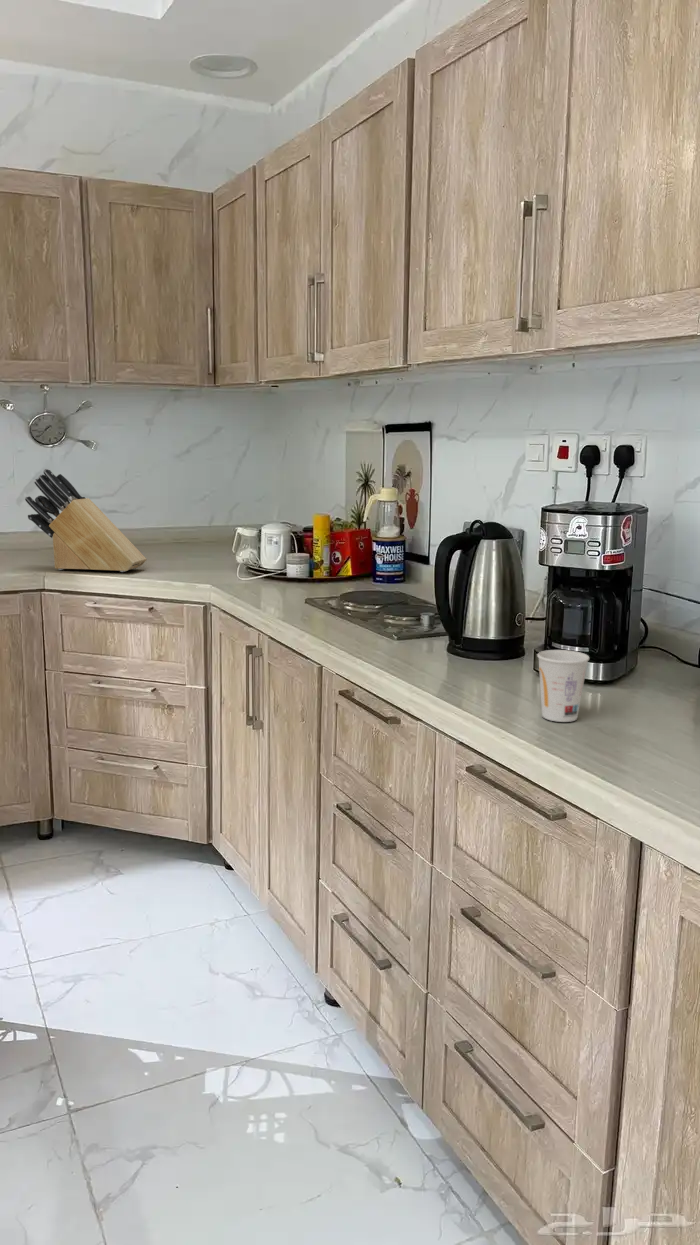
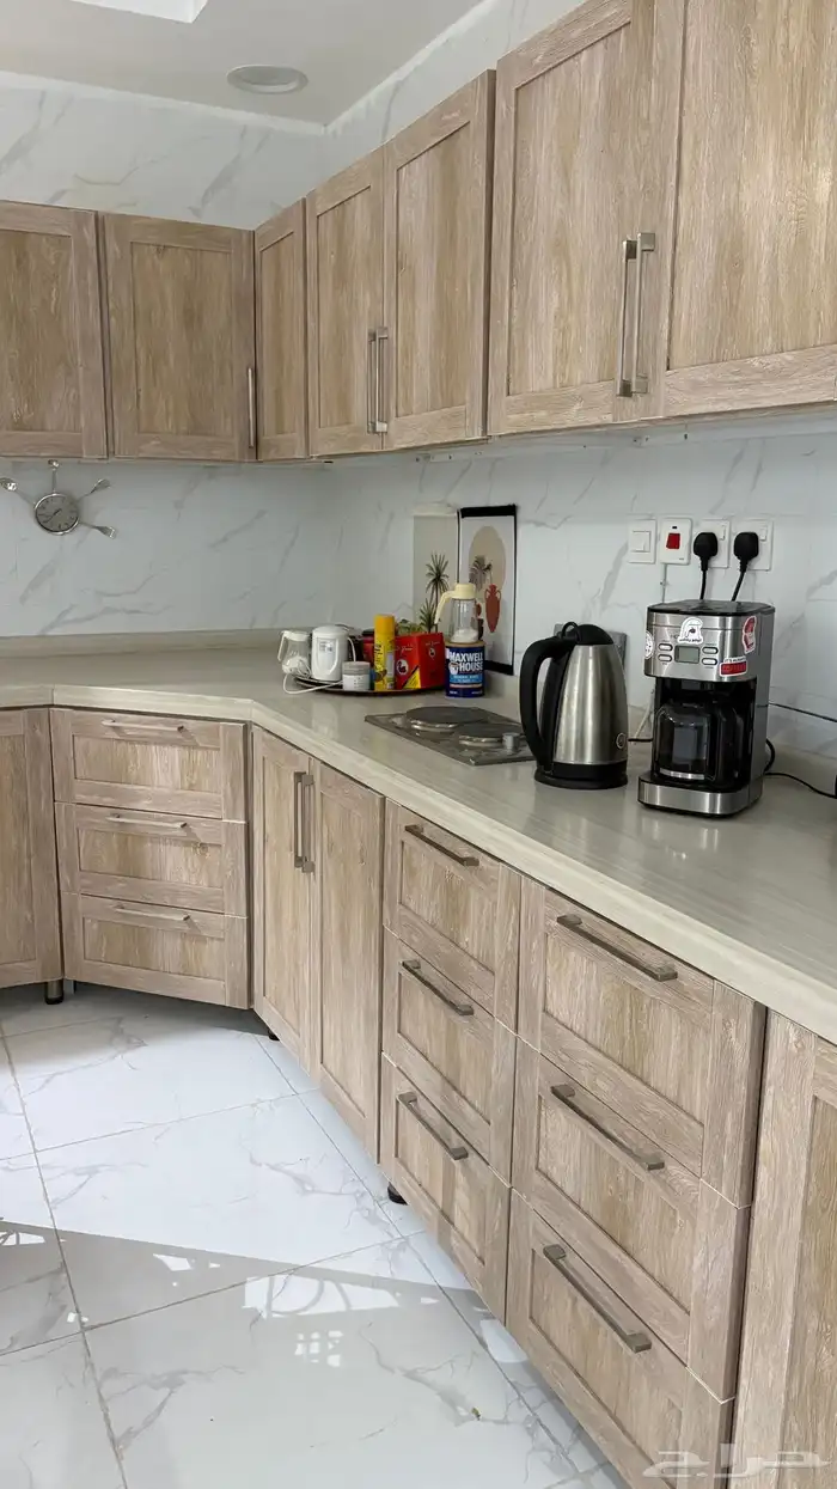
- cup [536,649,590,723]
- knife block [24,468,147,573]
